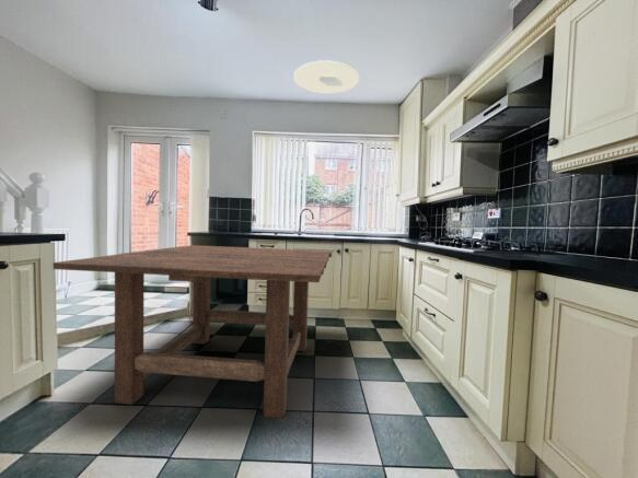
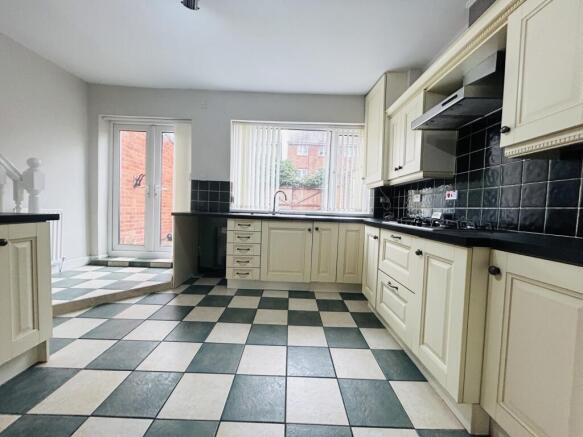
- ceiling light [292,59,360,95]
- dining table [51,244,333,419]
